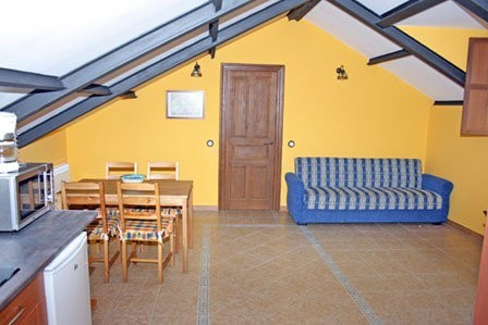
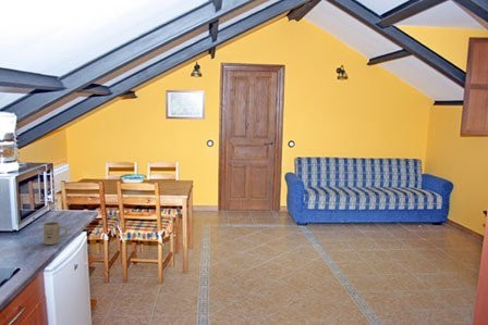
+ mug [42,221,69,246]
